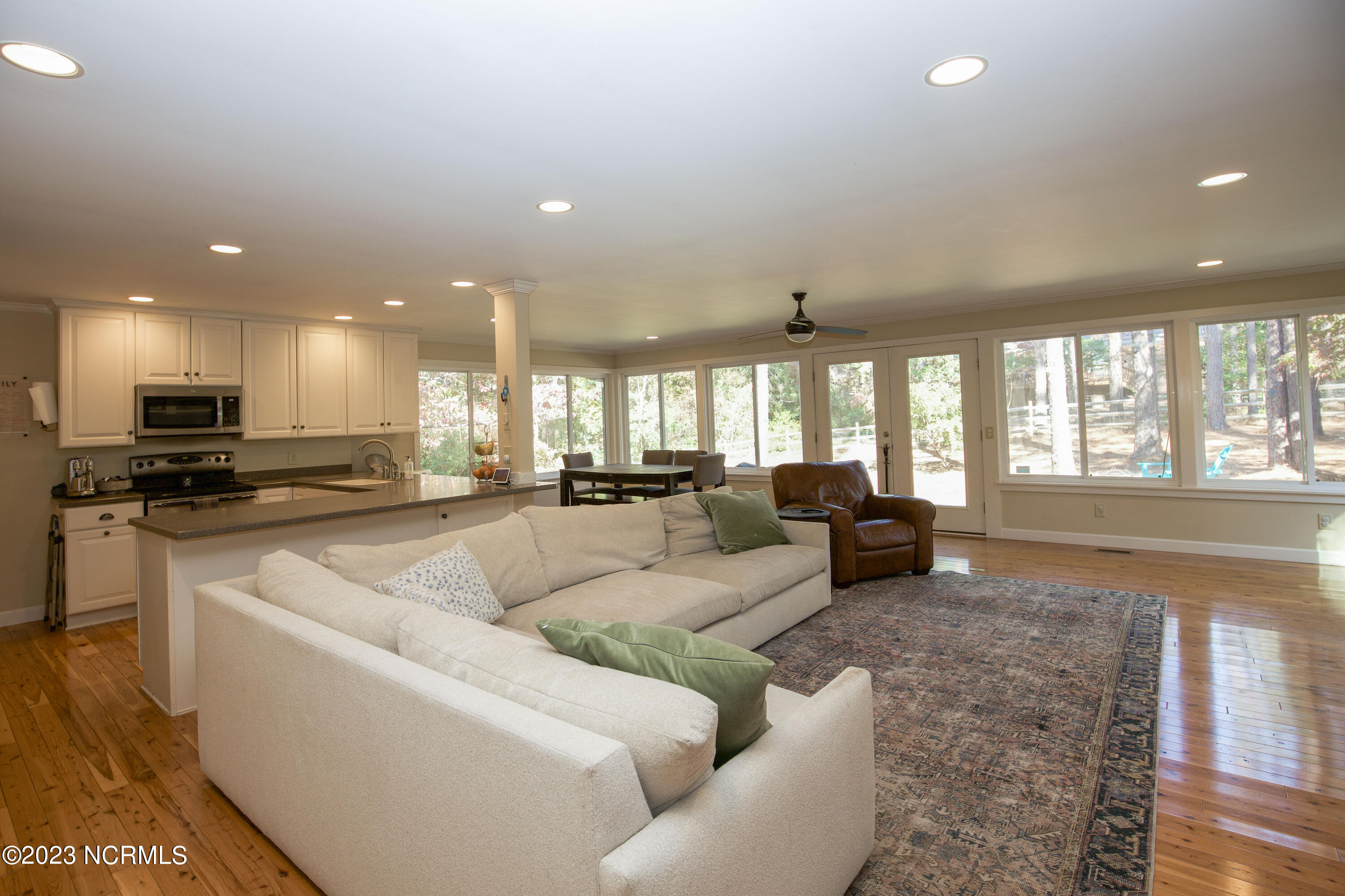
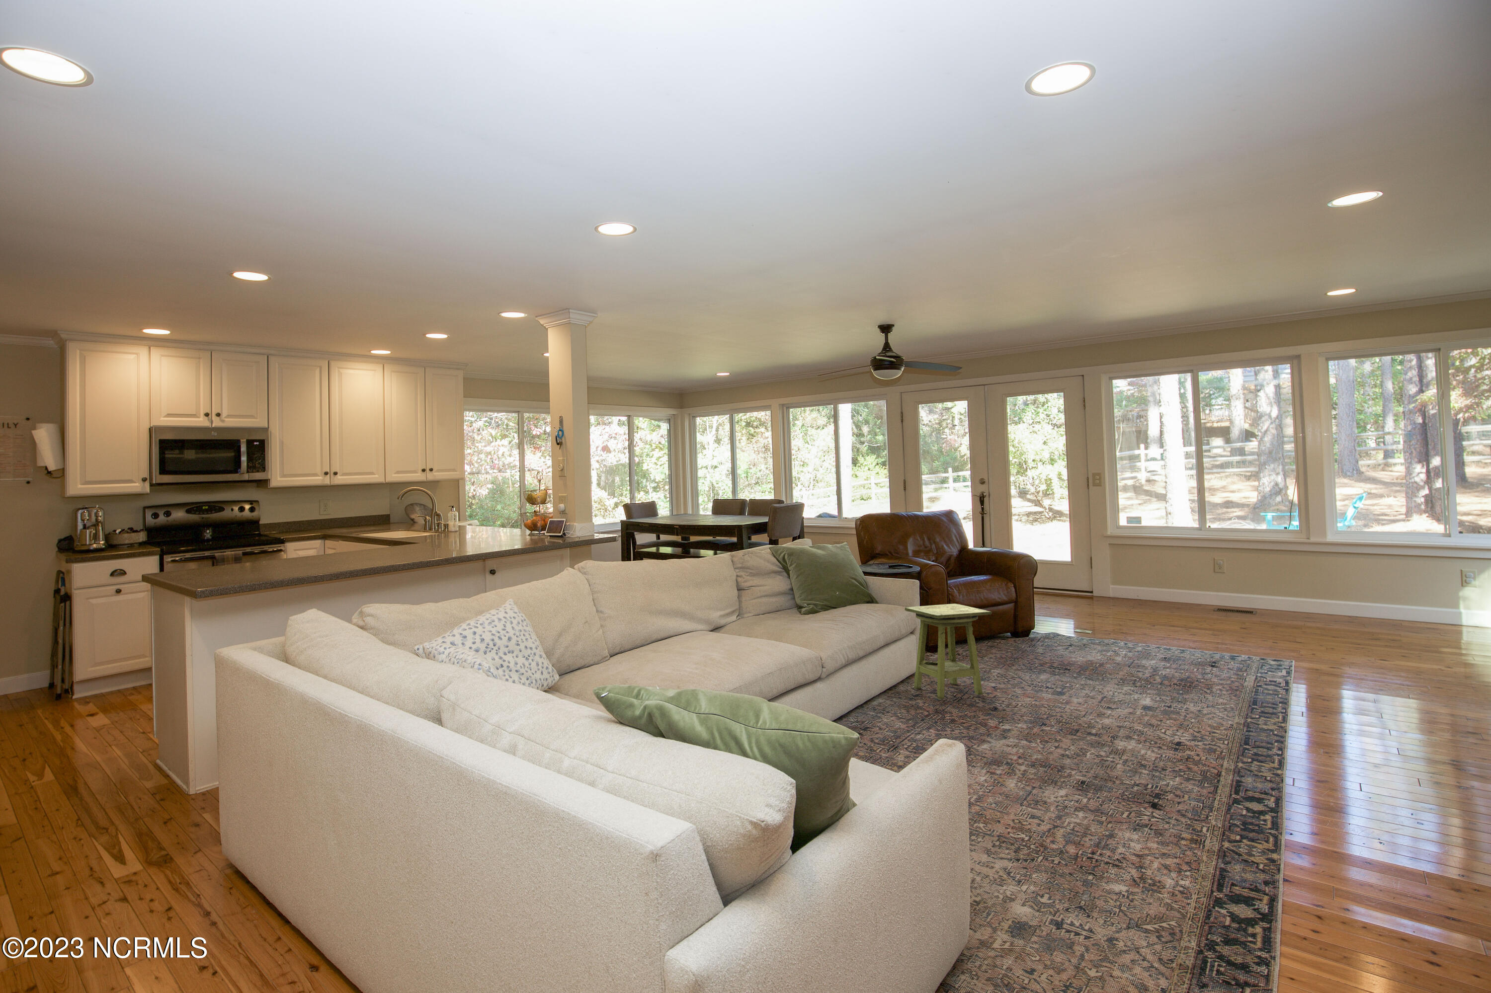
+ side table [905,603,992,700]
